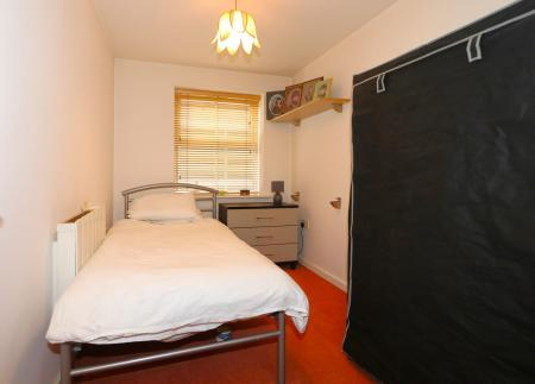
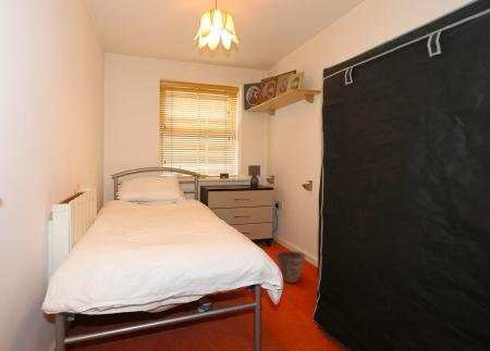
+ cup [275,250,307,284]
